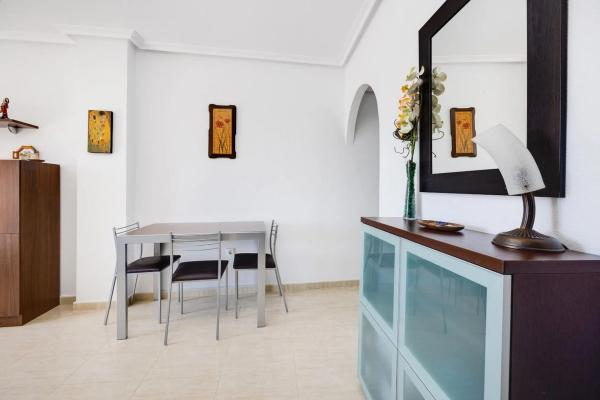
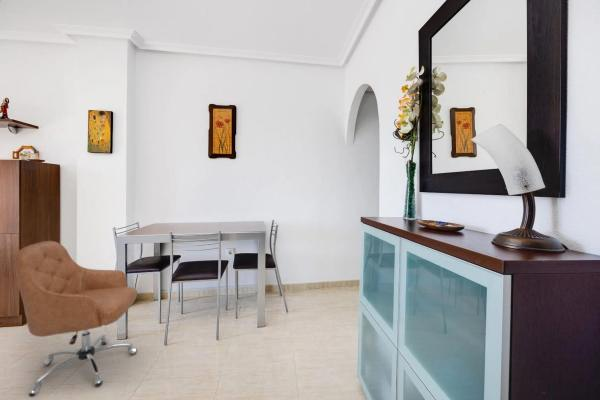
+ chair [14,240,139,398]
